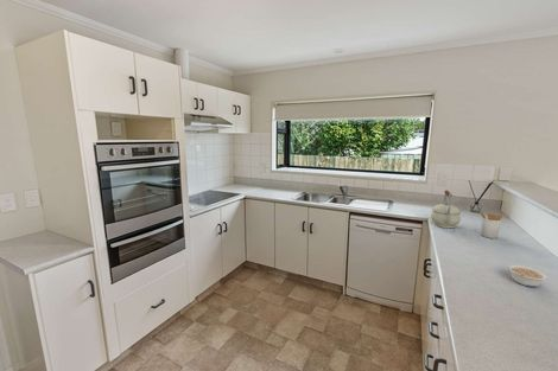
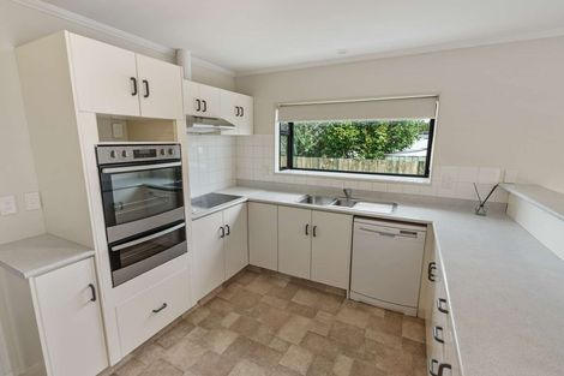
- utensil holder [478,210,506,239]
- kettle [430,190,462,229]
- legume [507,263,547,288]
